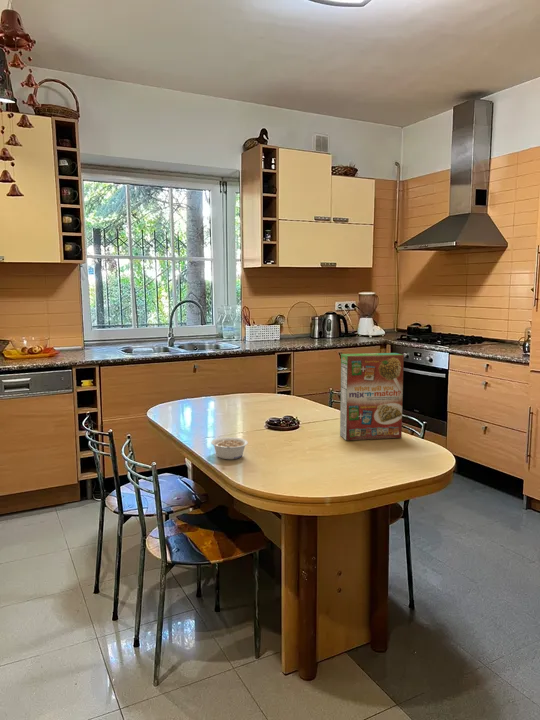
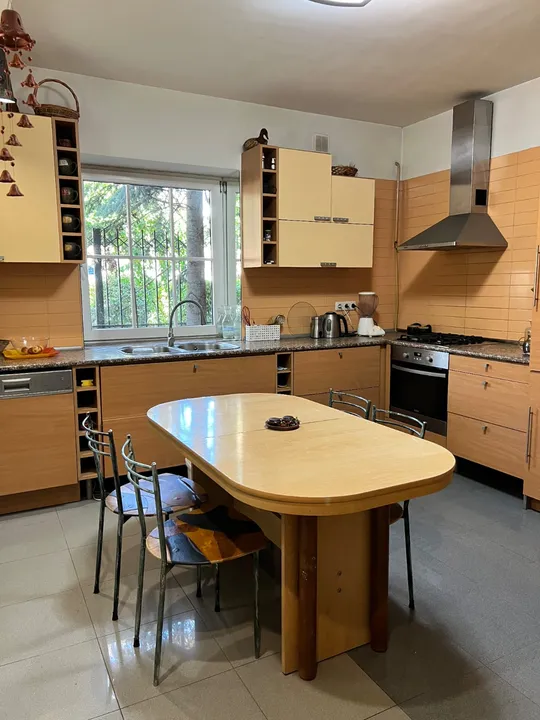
- cereal box [339,352,405,441]
- legume [210,436,249,460]
